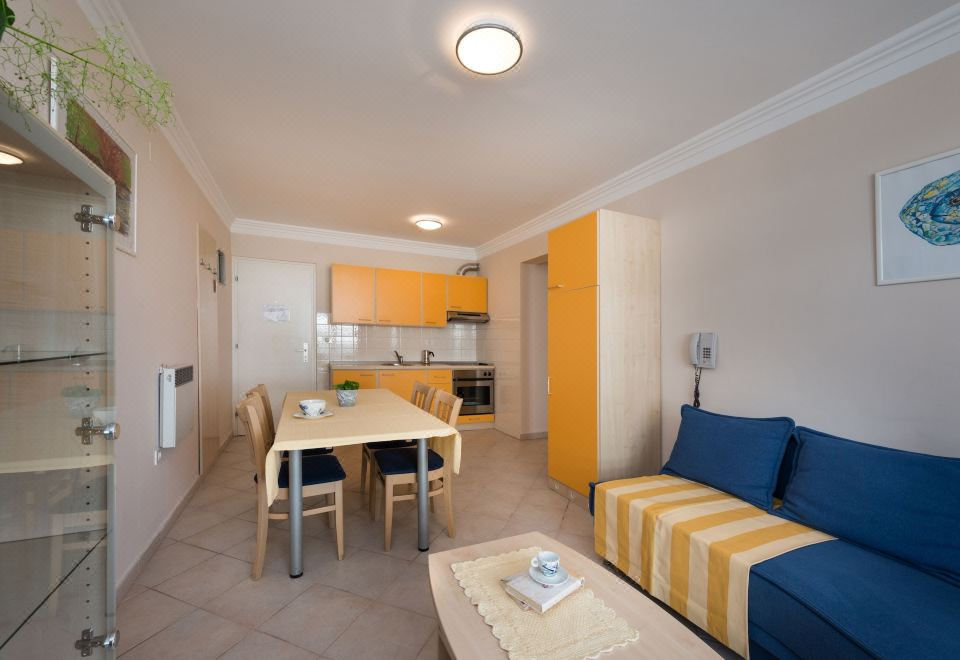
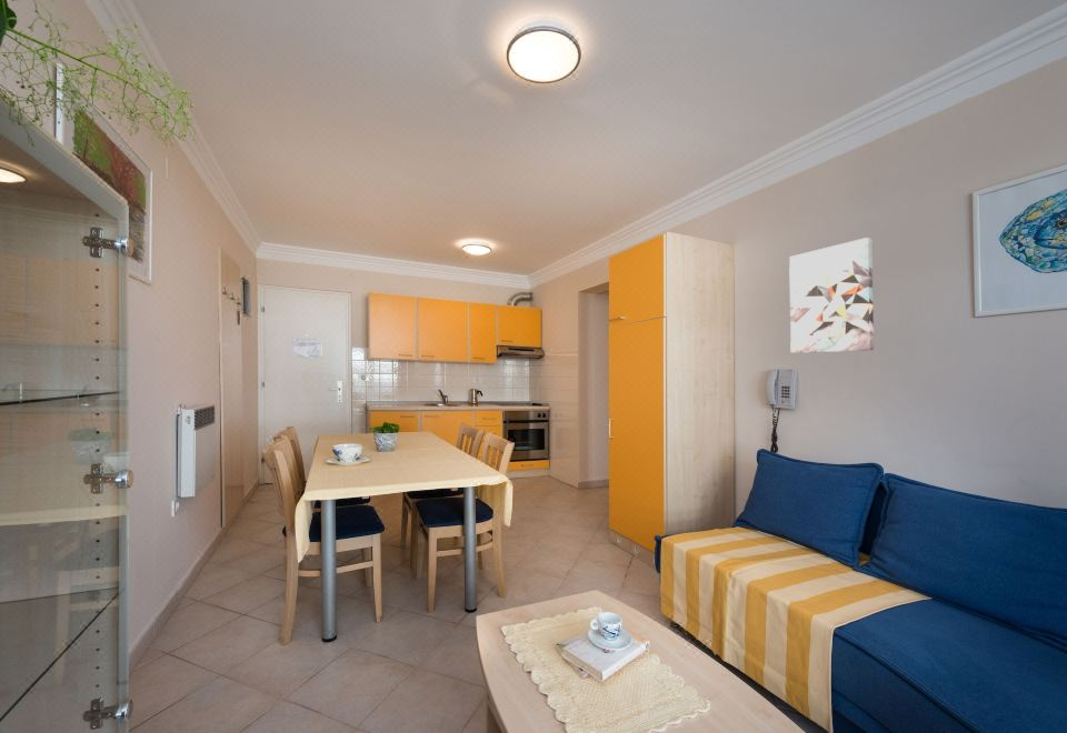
+ wall art [788,237,875,354]
